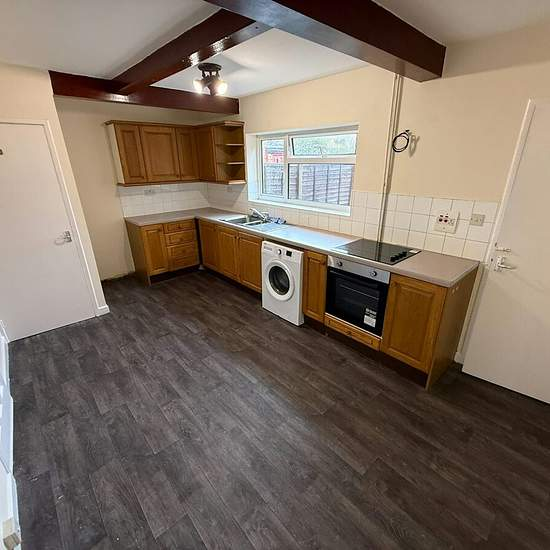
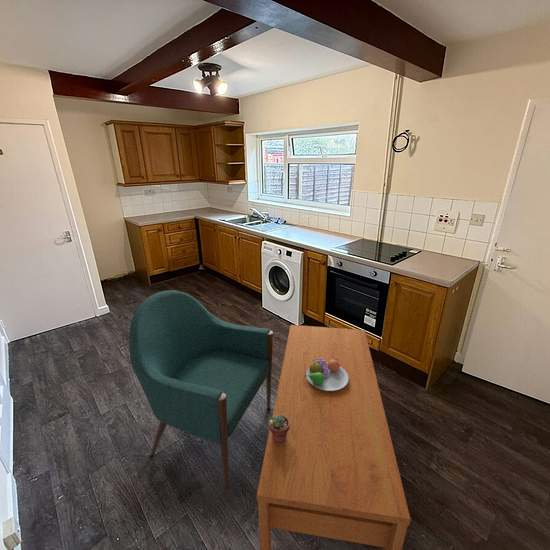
+ potted succulent [268,415,290,443]
+ chair [128,289,274,489]
+ fruit bowl [305,358,349,391]
+ coffee table [256,324,412,550]
